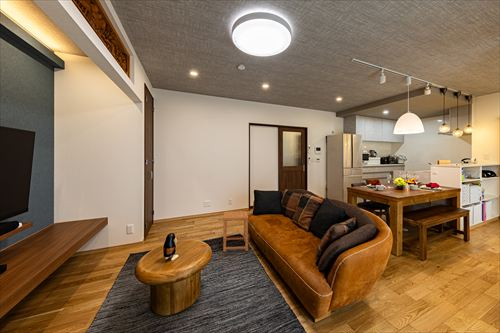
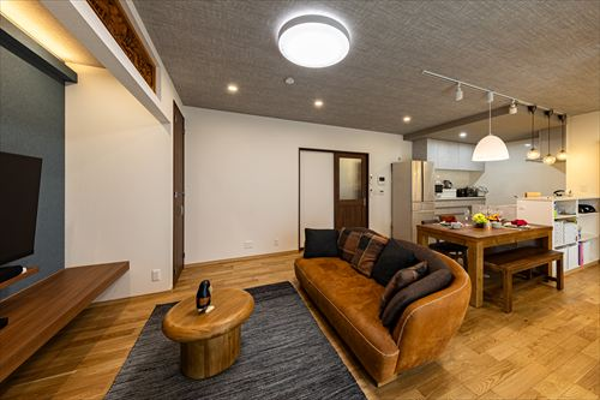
- side table [222,210,249,253]
